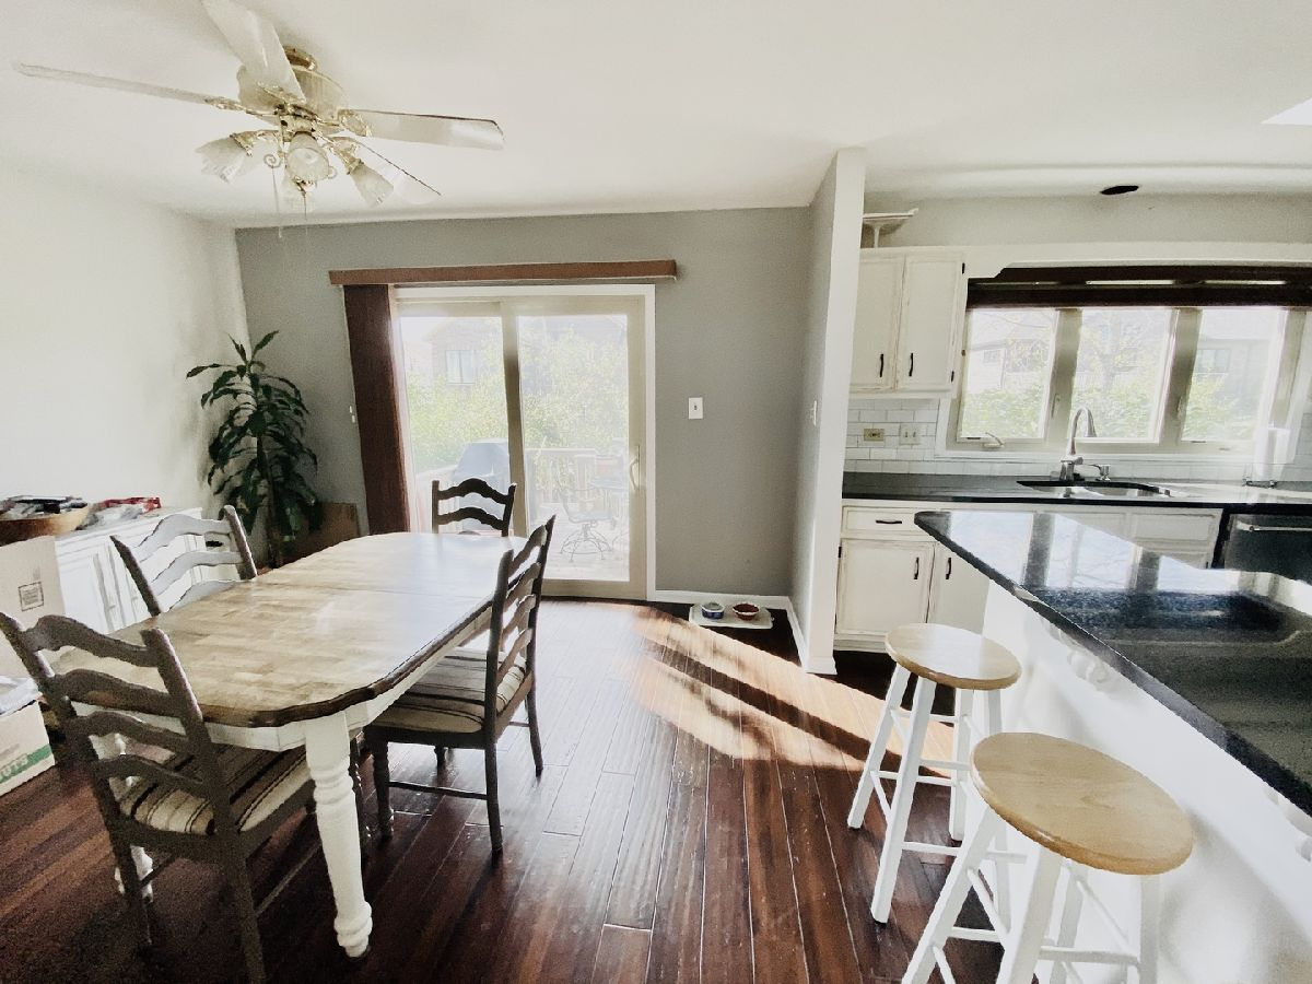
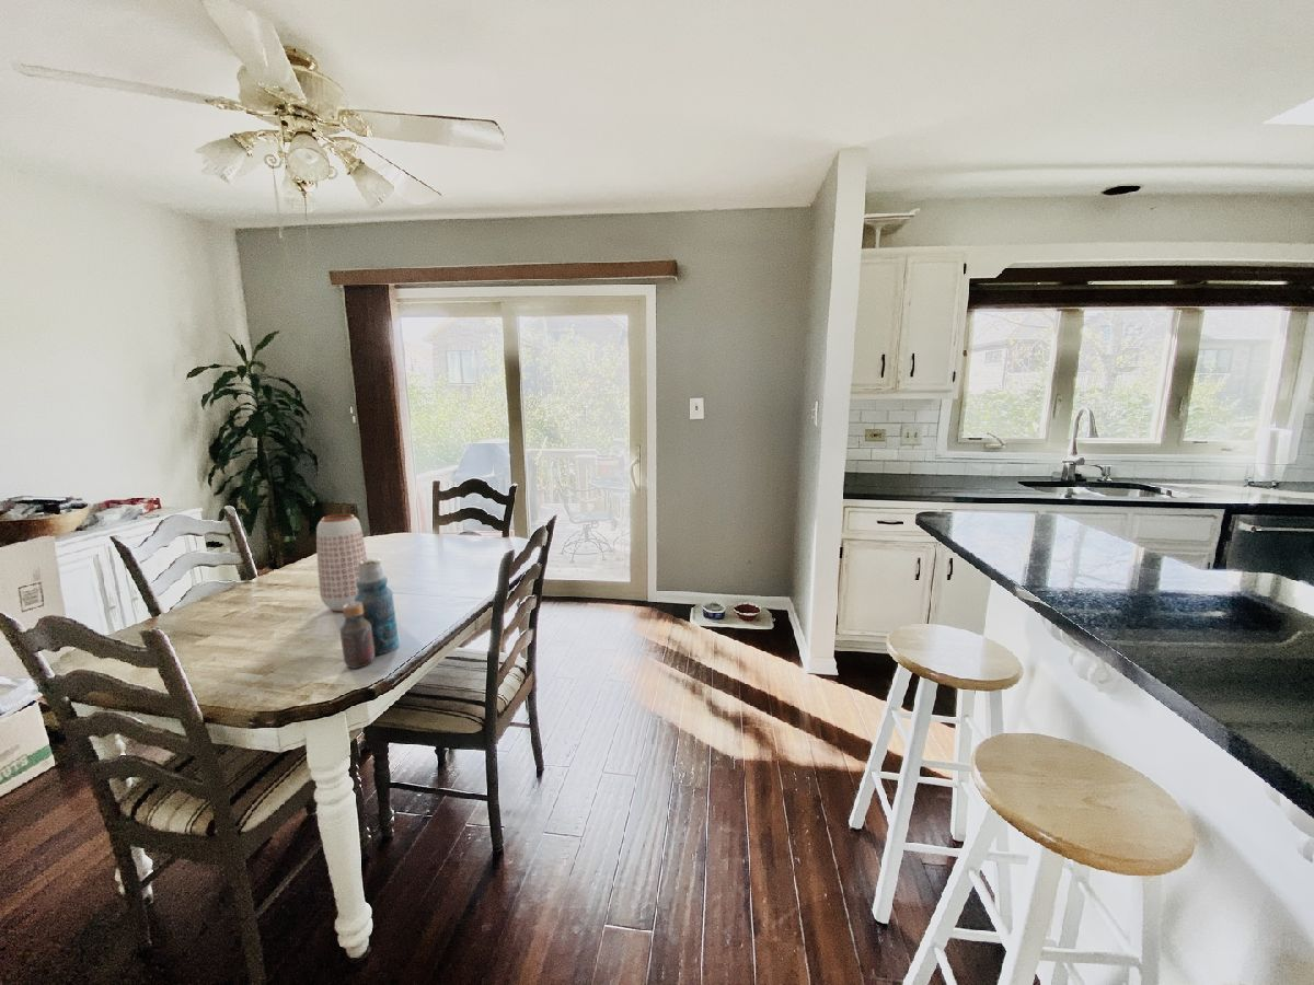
+ bottle [338,557,400,670]
+ planter [315,513,368,613]
